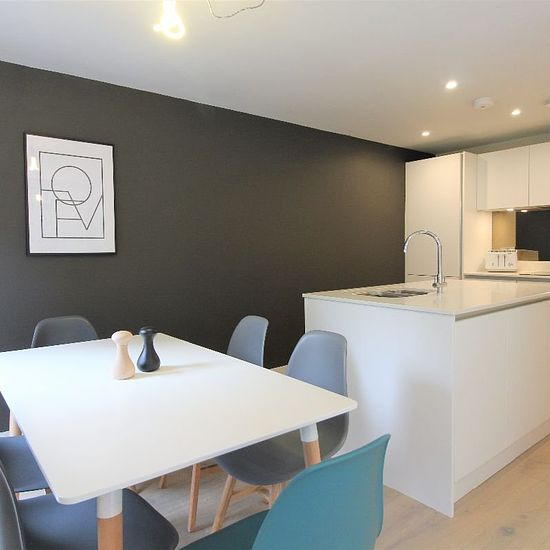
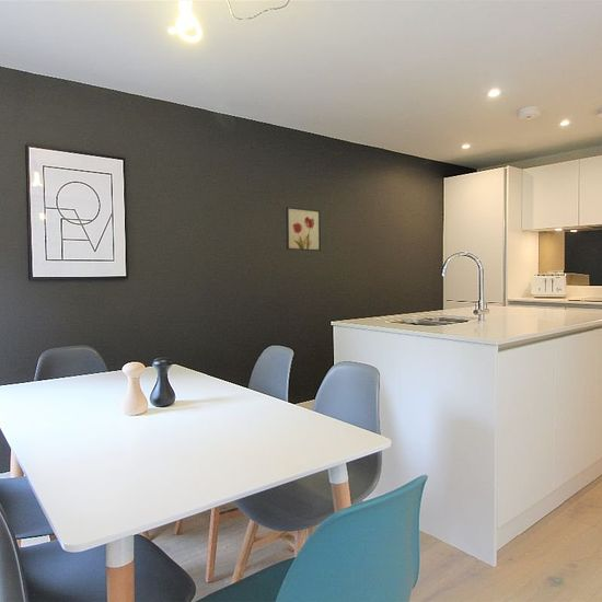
+ wall art [285,206,322,252]
